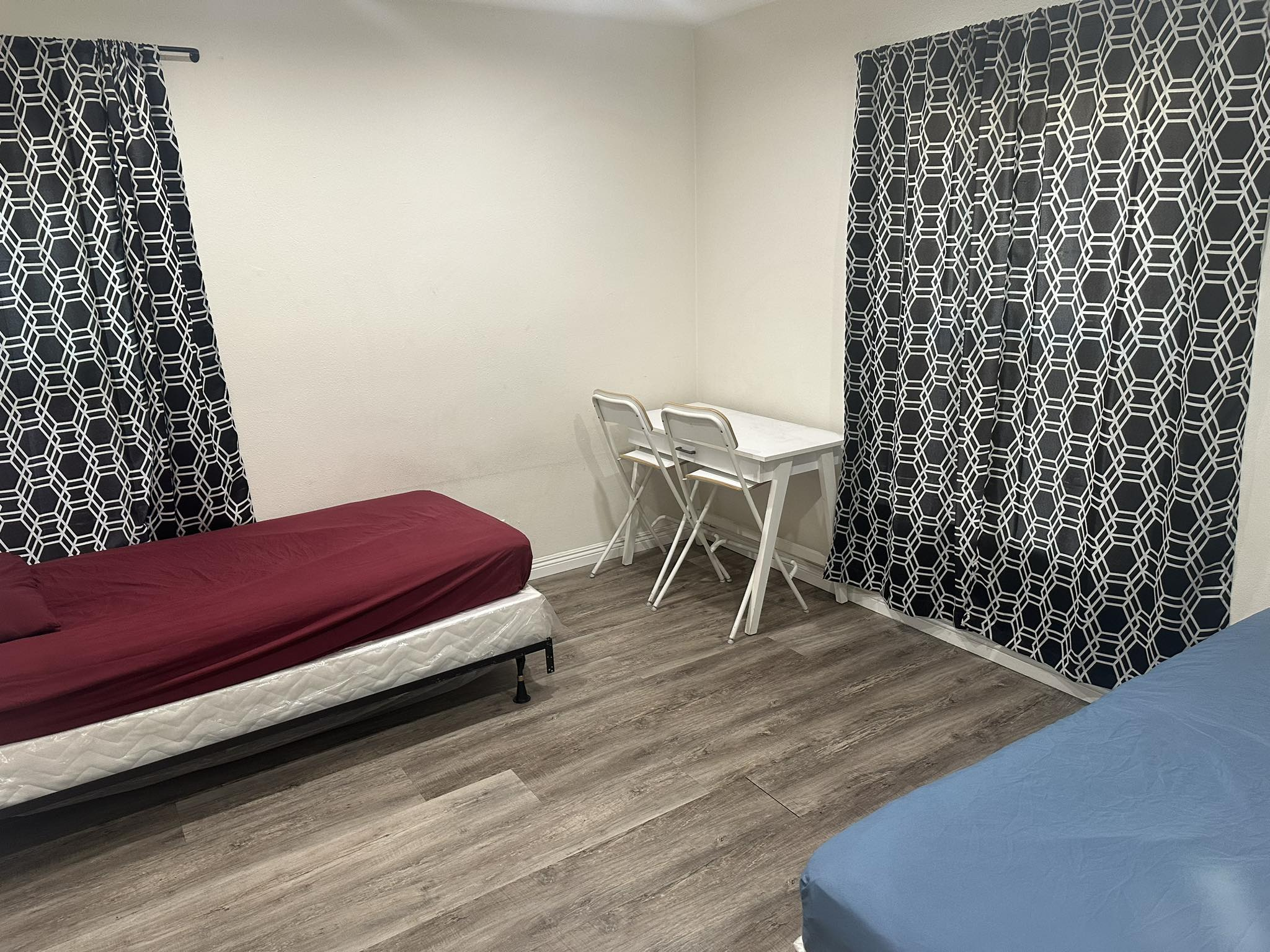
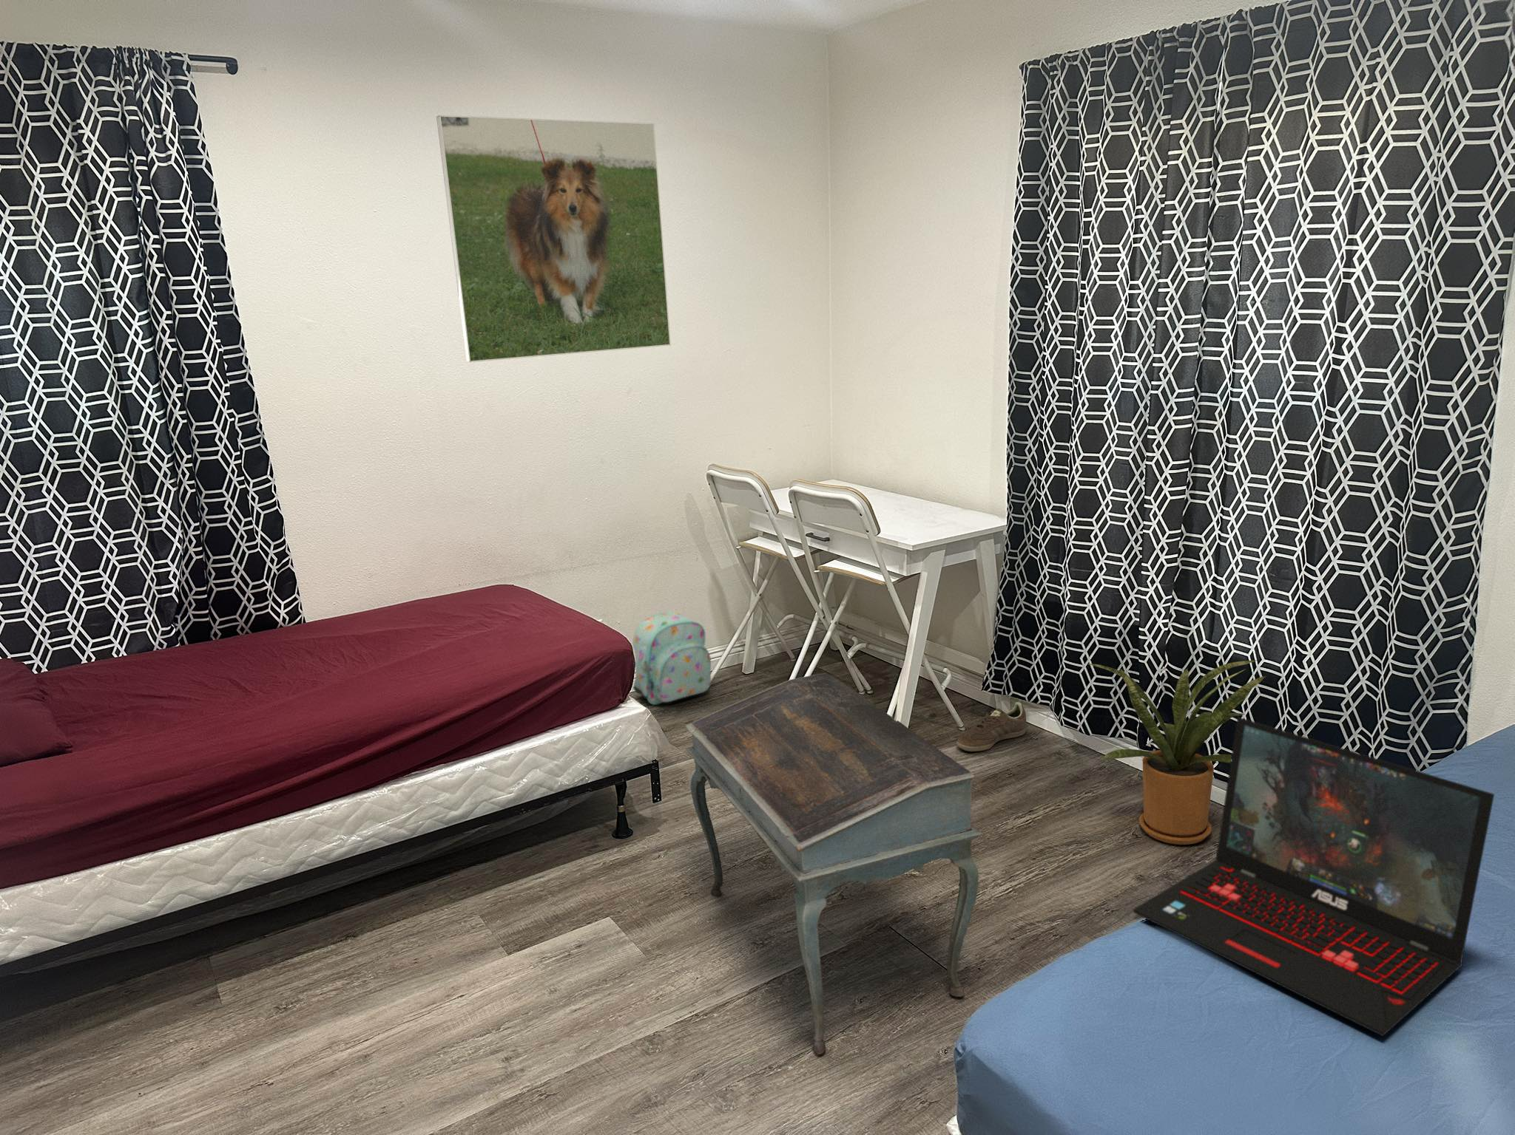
+ laptop [1132,717,1495,1037]
+ backpack [632,612,712,706]
+ sneaker [956,701,1027,752]
+ writing desk [685,672,983,1055]
+ house plant [1087,659,1267,845]
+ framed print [435,114,672,362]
